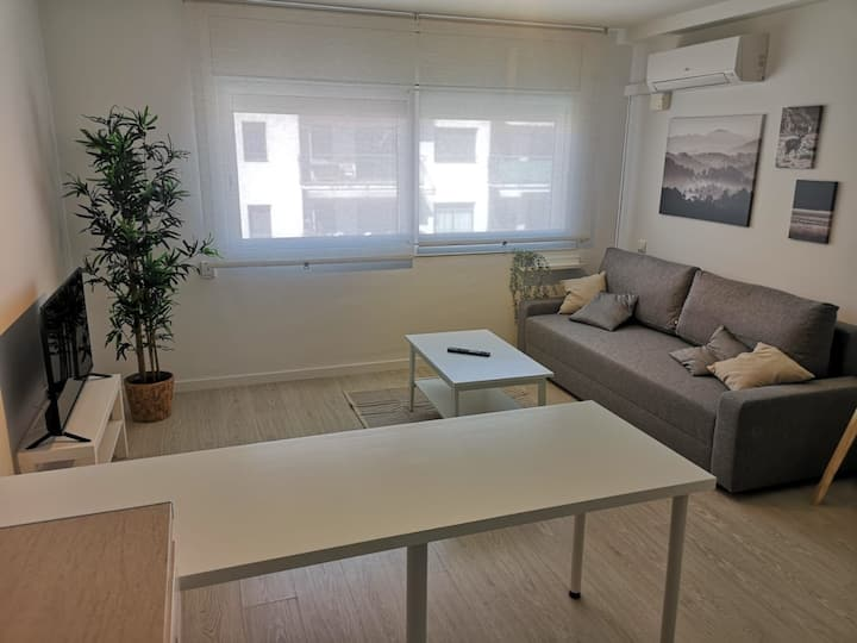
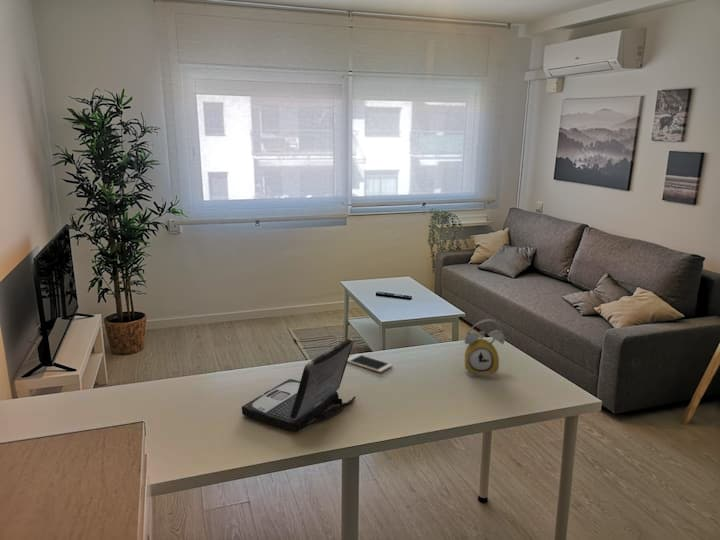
+ laptop [241,337,357,433]
+ alarm clock [464,318,506,378]
+ cell phone [347,353,394,373]
